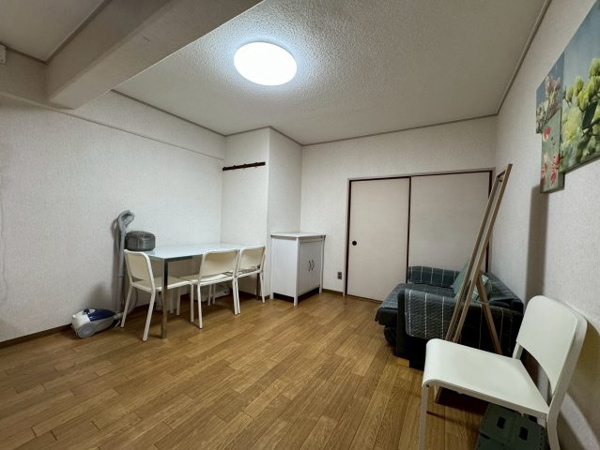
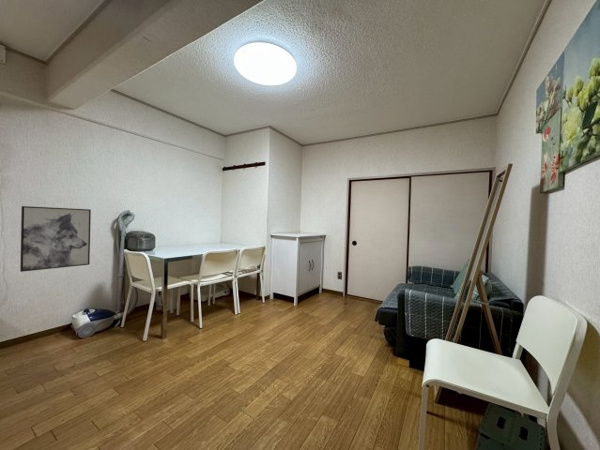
+ wall art [19,205,92,273]
